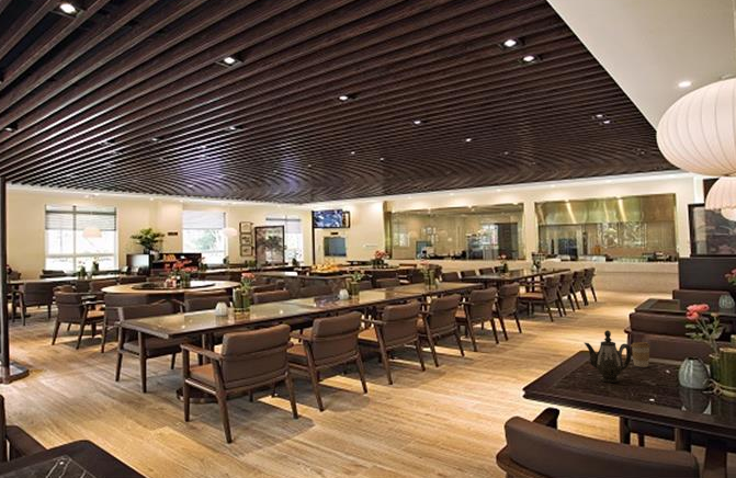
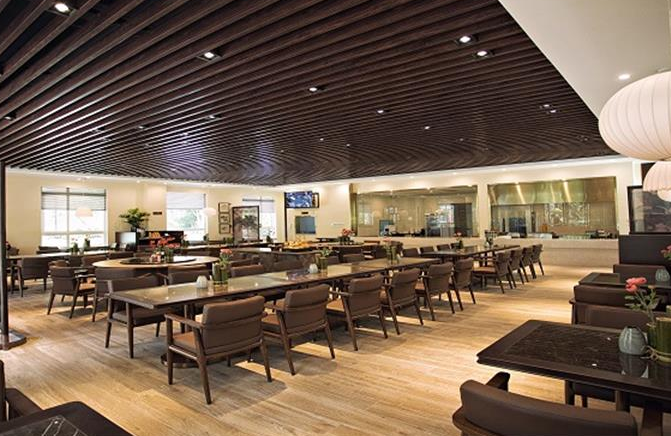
- teapot [582,329,632,384]
- coffee cup [630,341,650,368]
